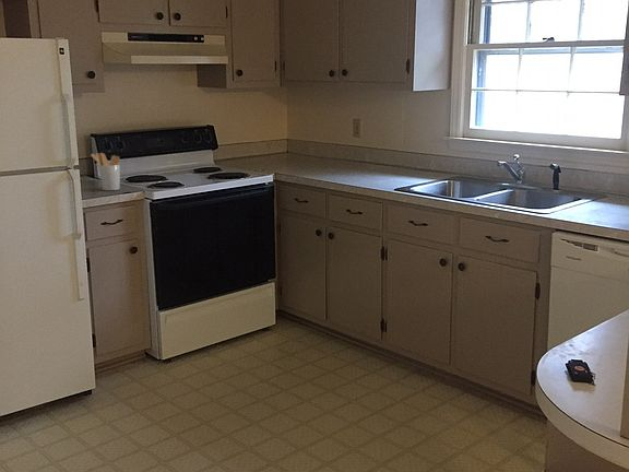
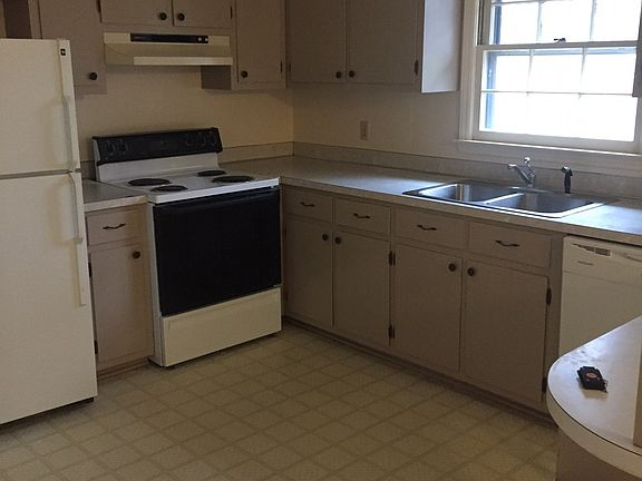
- utensil holder [90,152,121,191]
